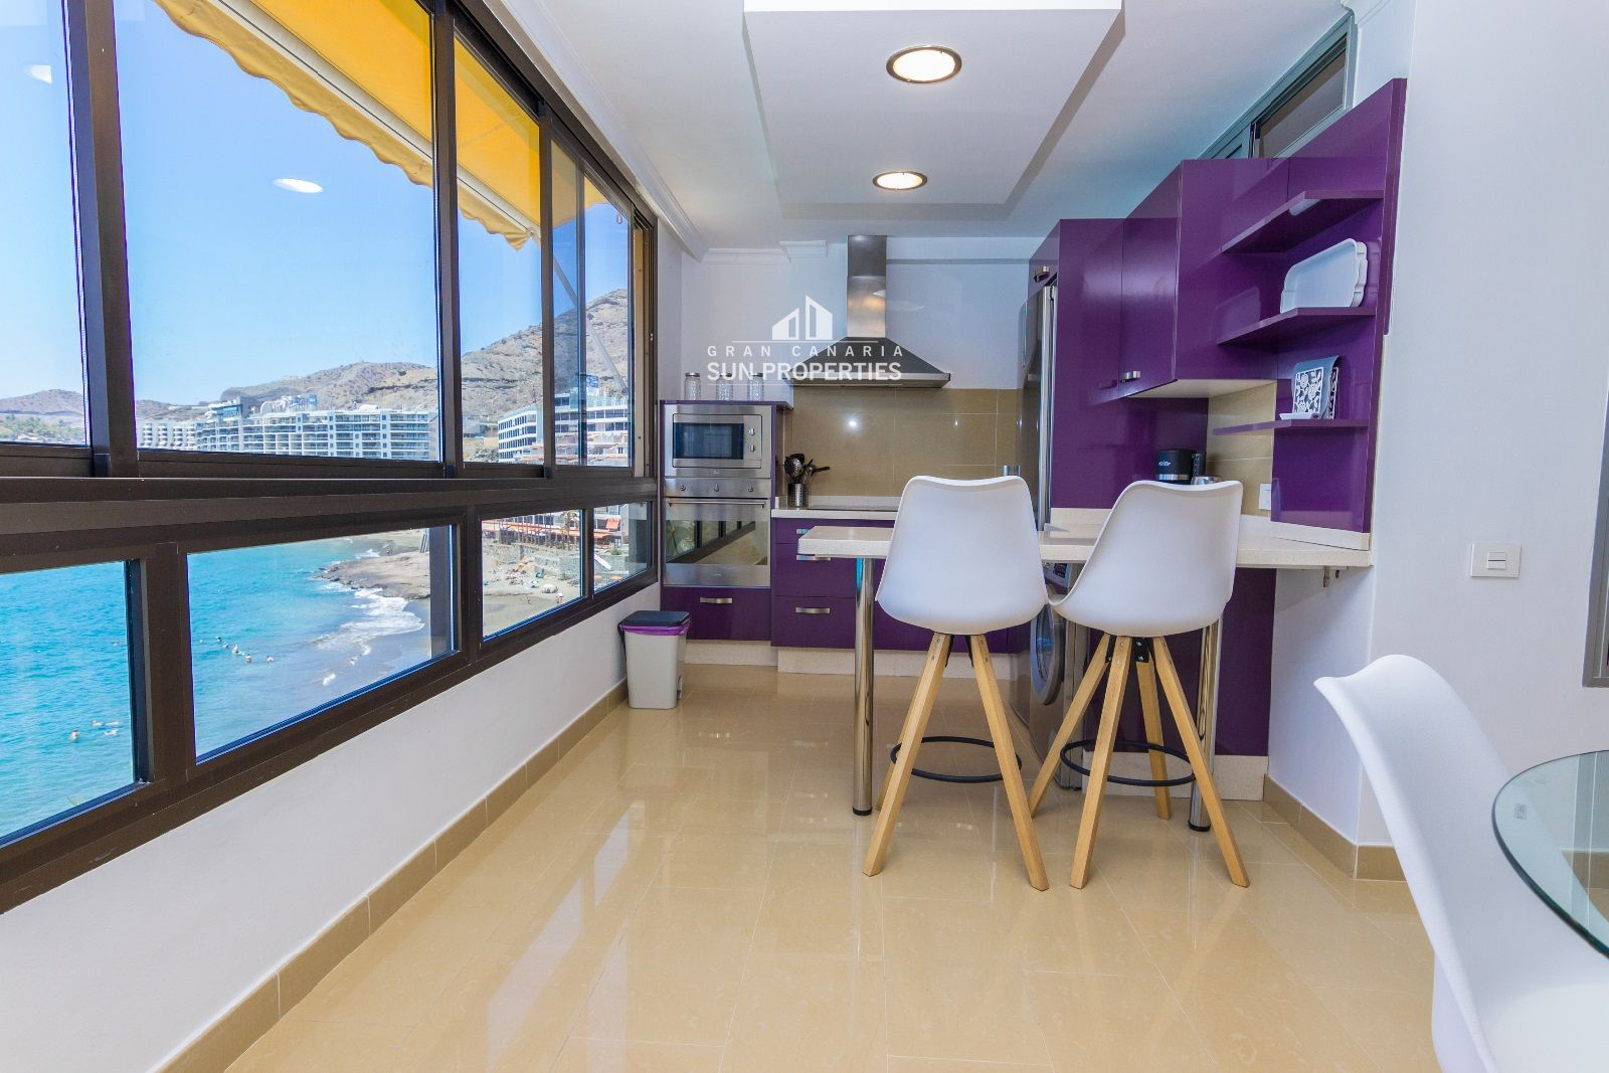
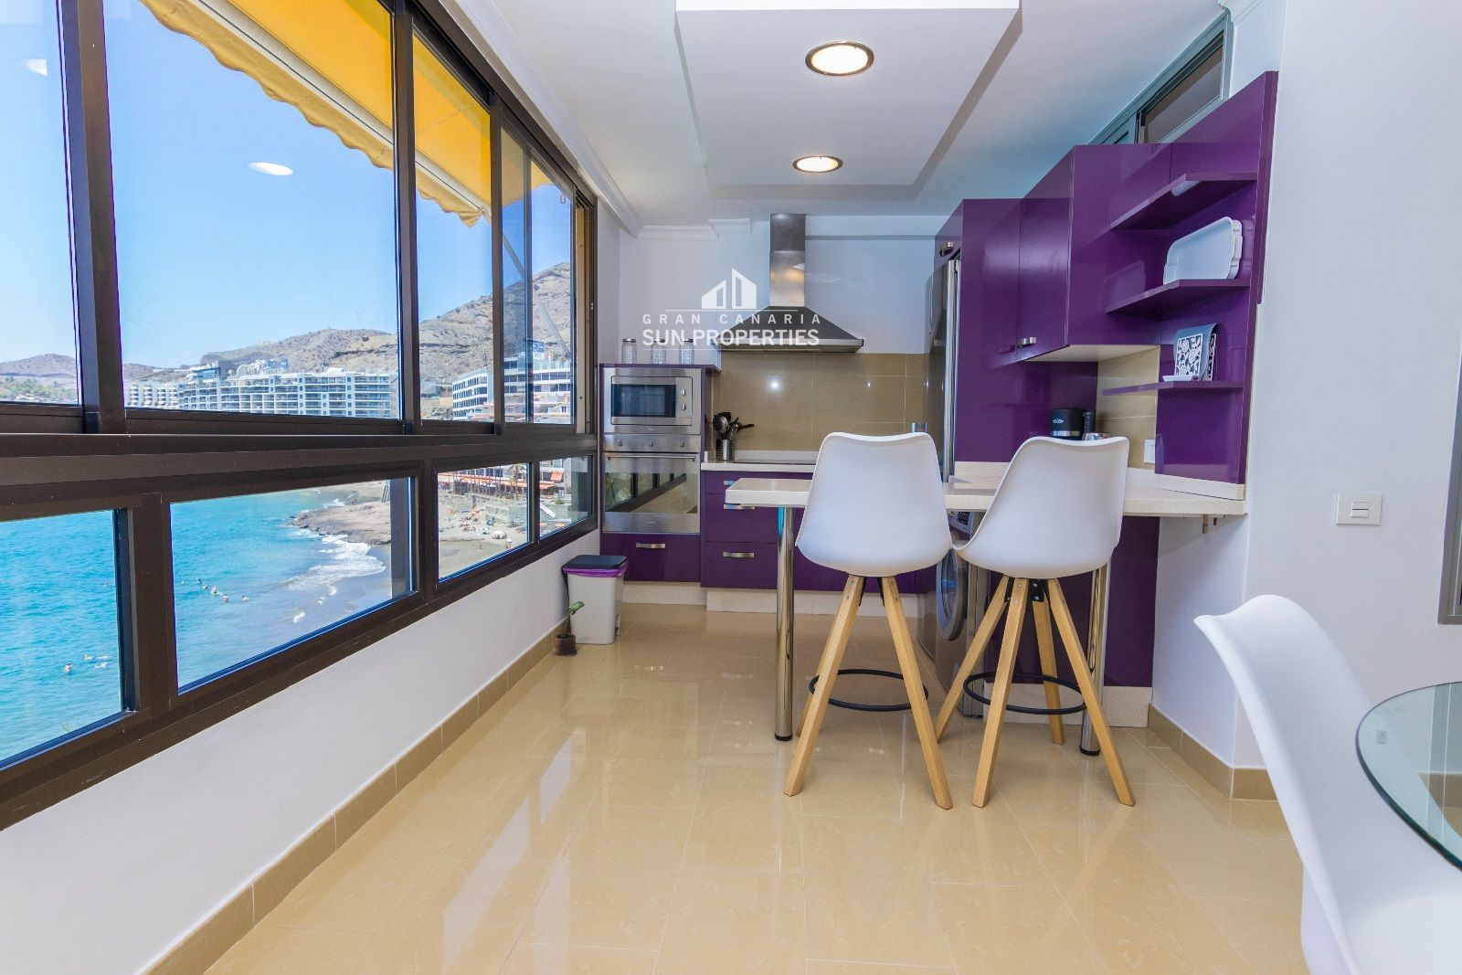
+ potted plant [552,601,585,657]
